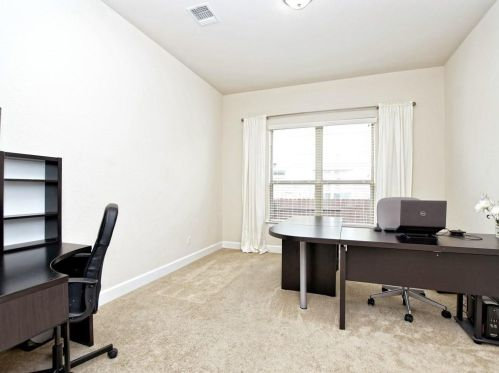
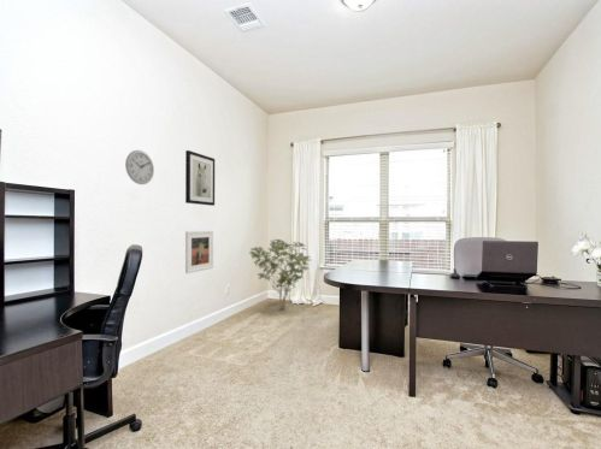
+ wall clock [124,149,155,185]
+ shrub [248,238,313,311]
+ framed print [184,230,214,274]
+ wall art [184,149,216,207]
